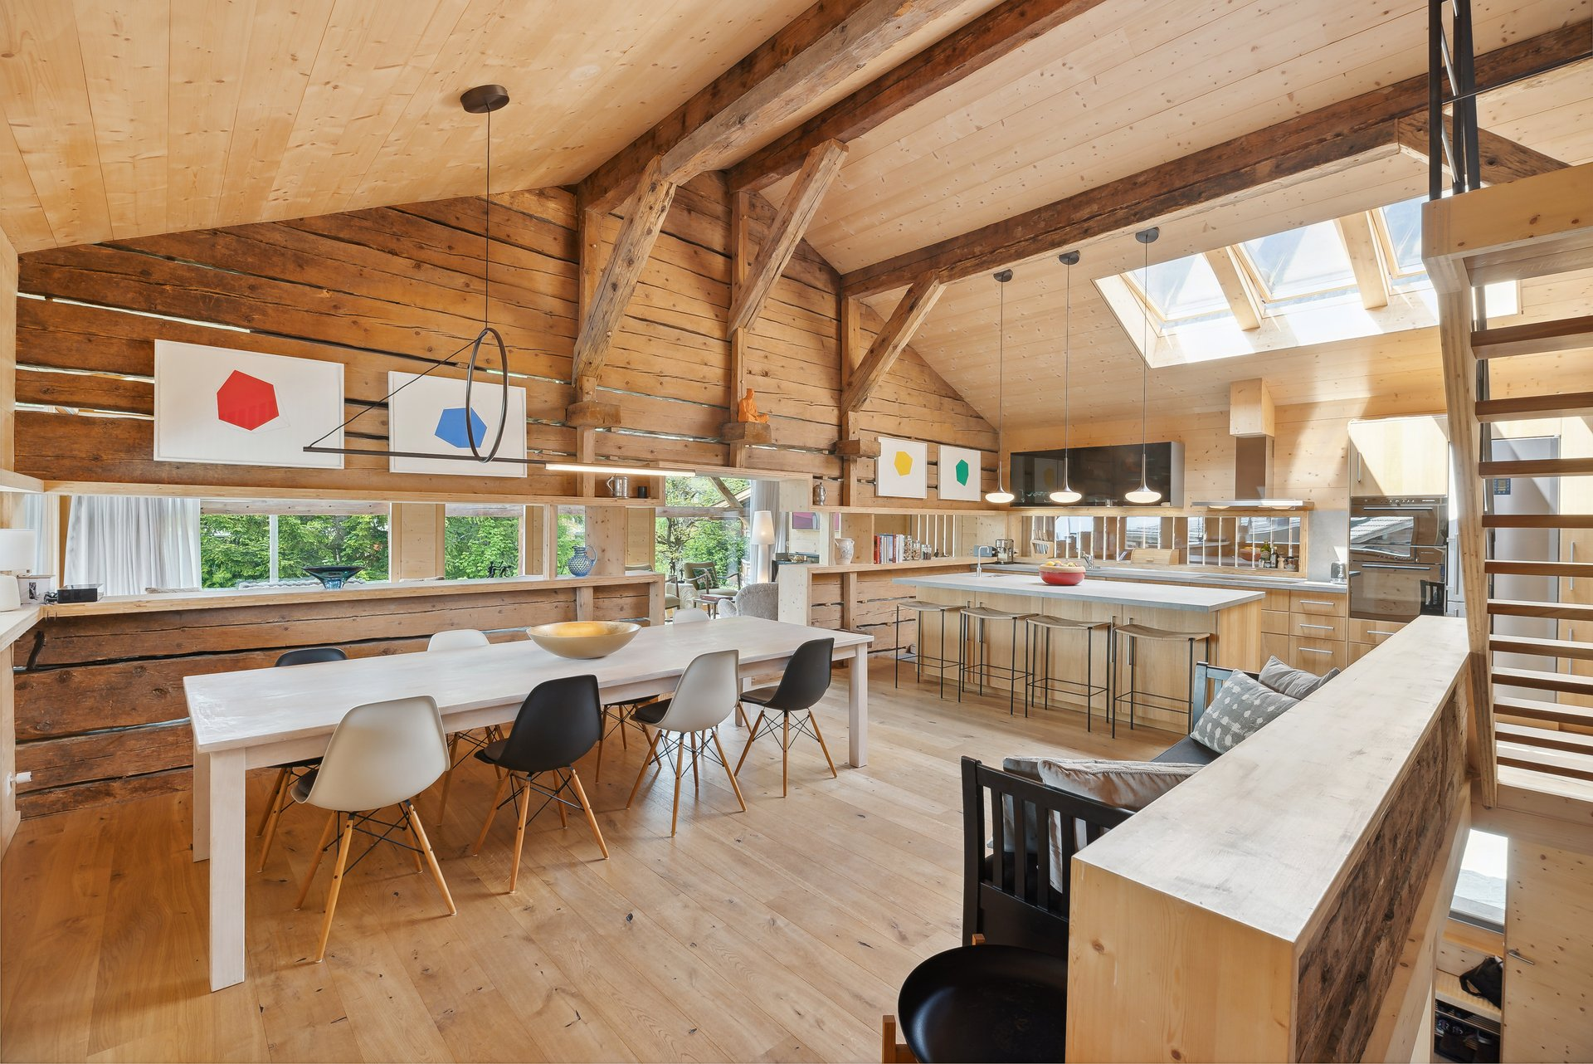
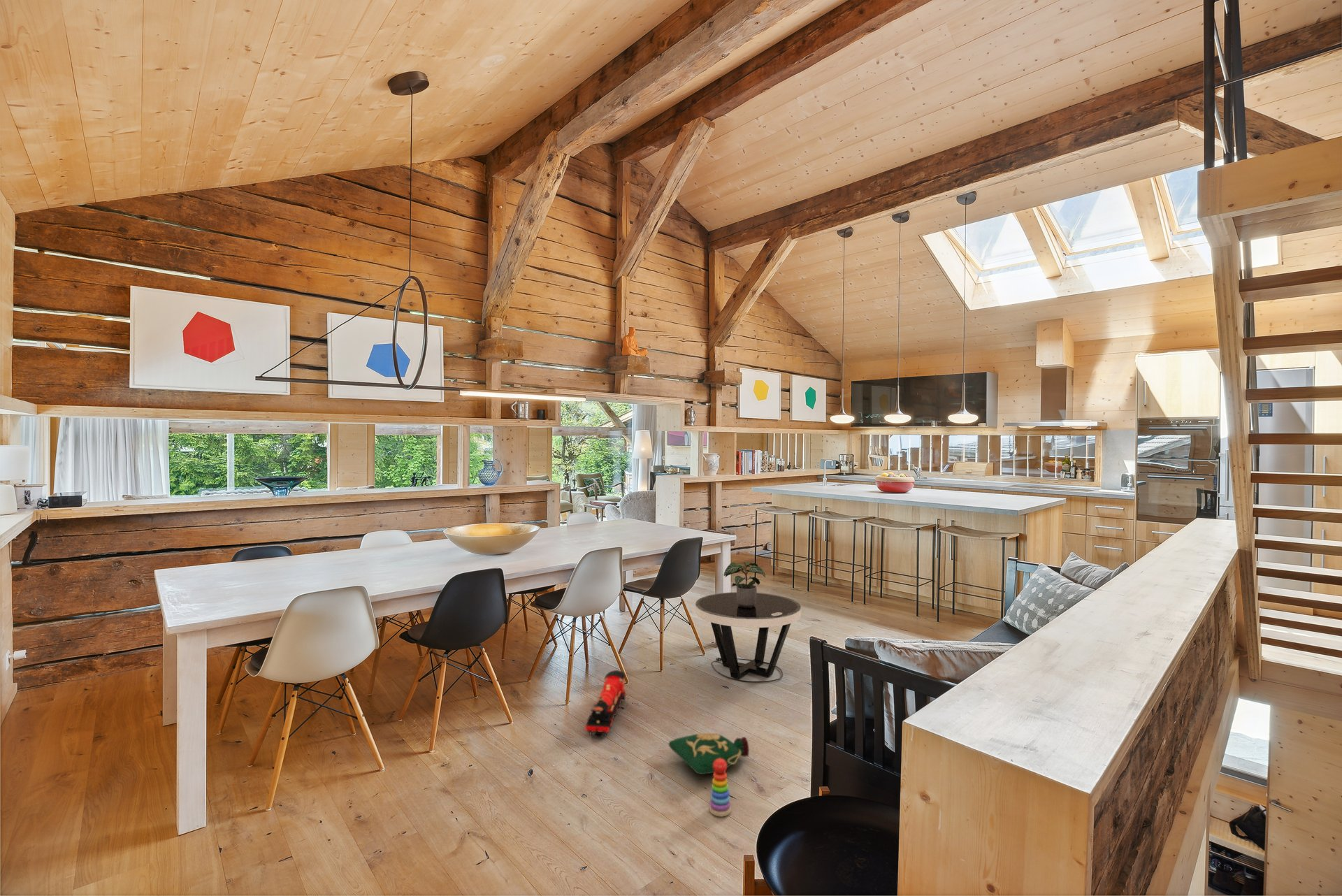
+ potted plant [723,561,766,607]
+ toy train [584,670,626,737]
+ bag [668,732,750,775]
+ stacking toy [709,758,732,818]
+ side table [695,591,802,684]
